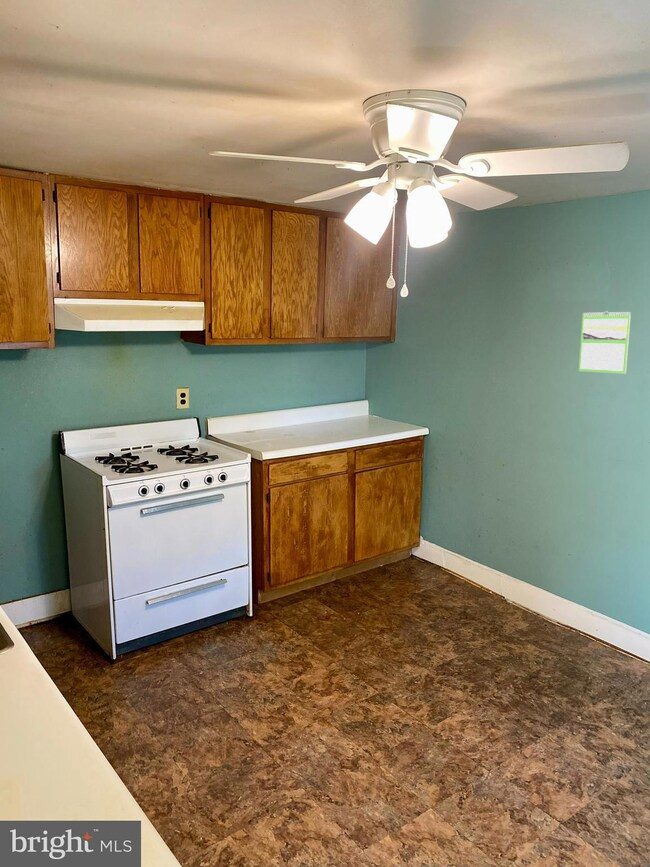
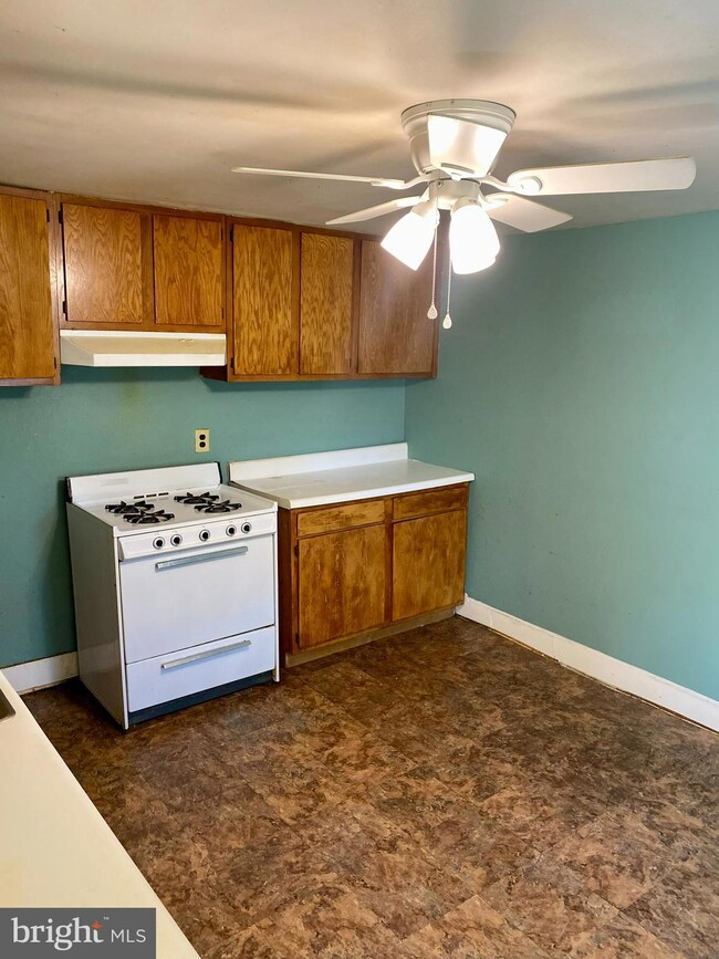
- calendar [578,310,632,375]
